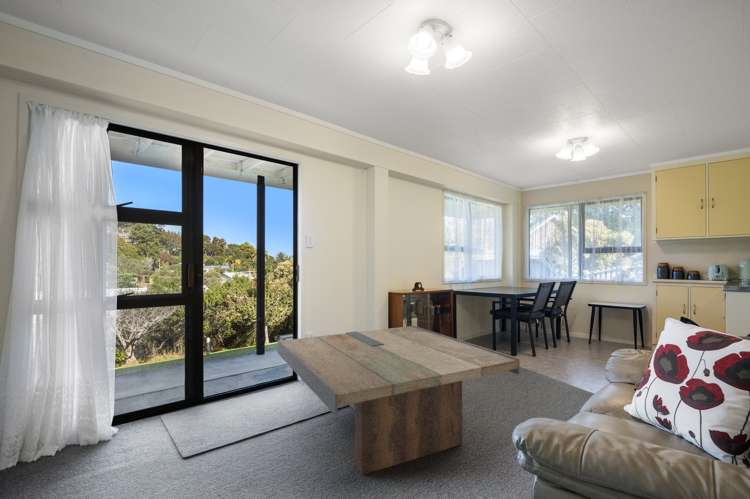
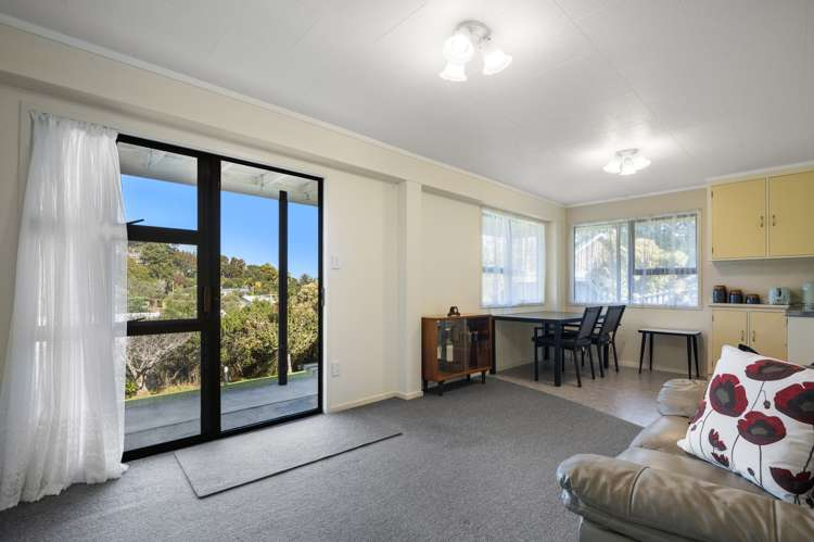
- coffee table [276,324,521,476]
